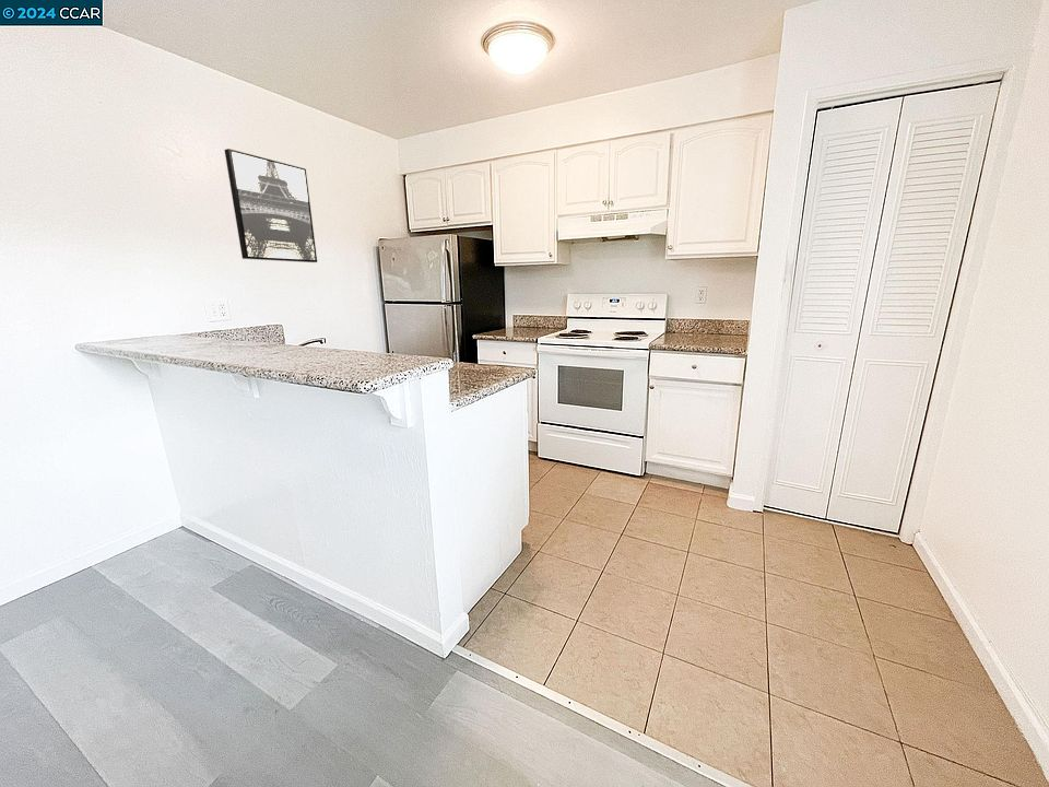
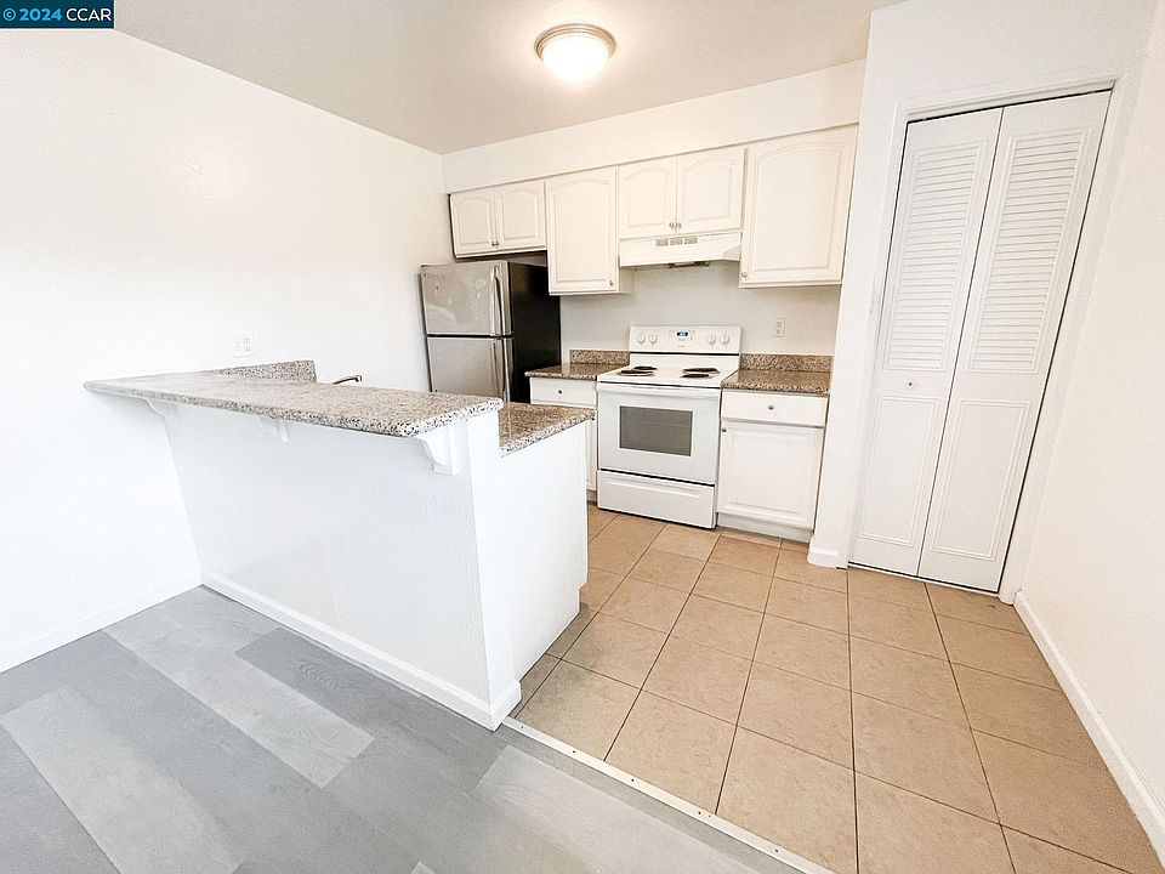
- wall art [223,148,318,263]
